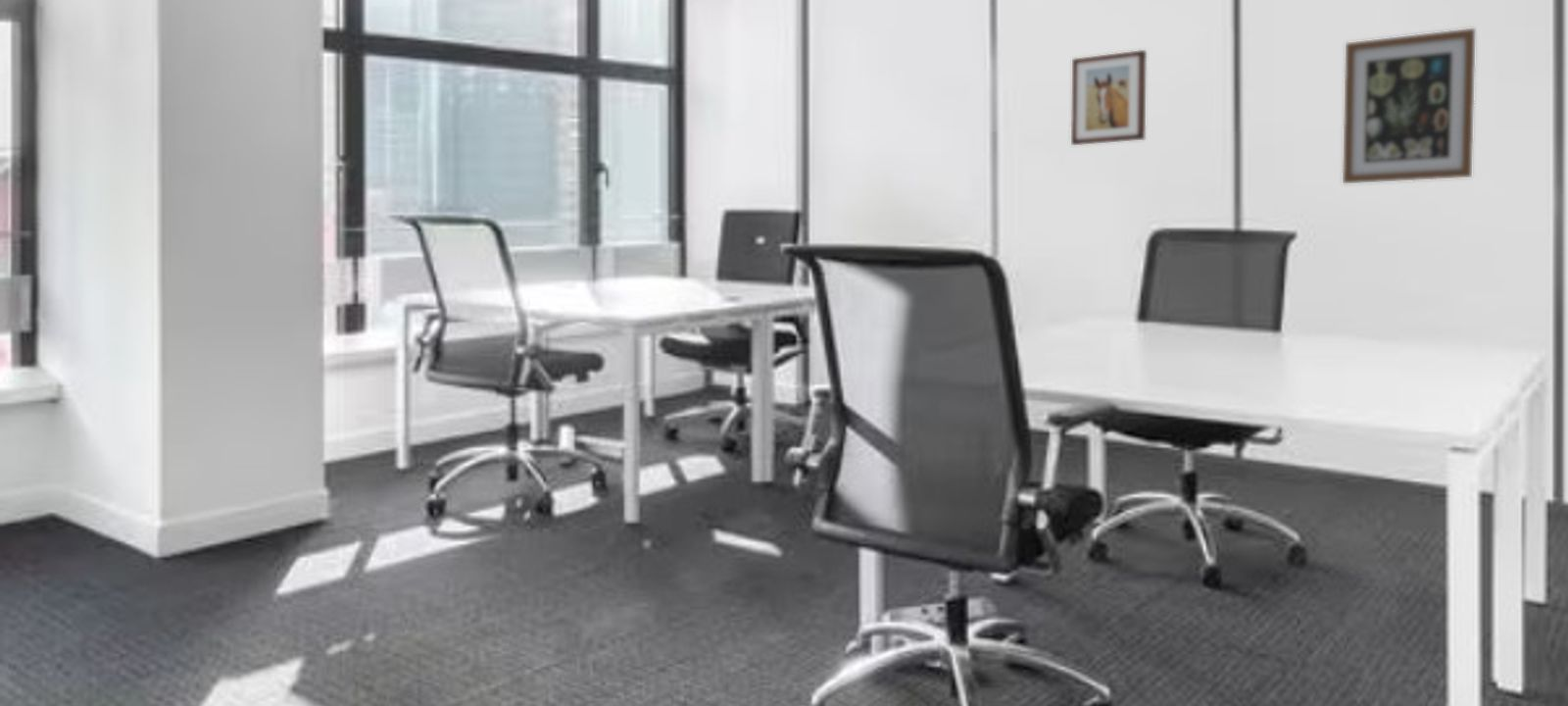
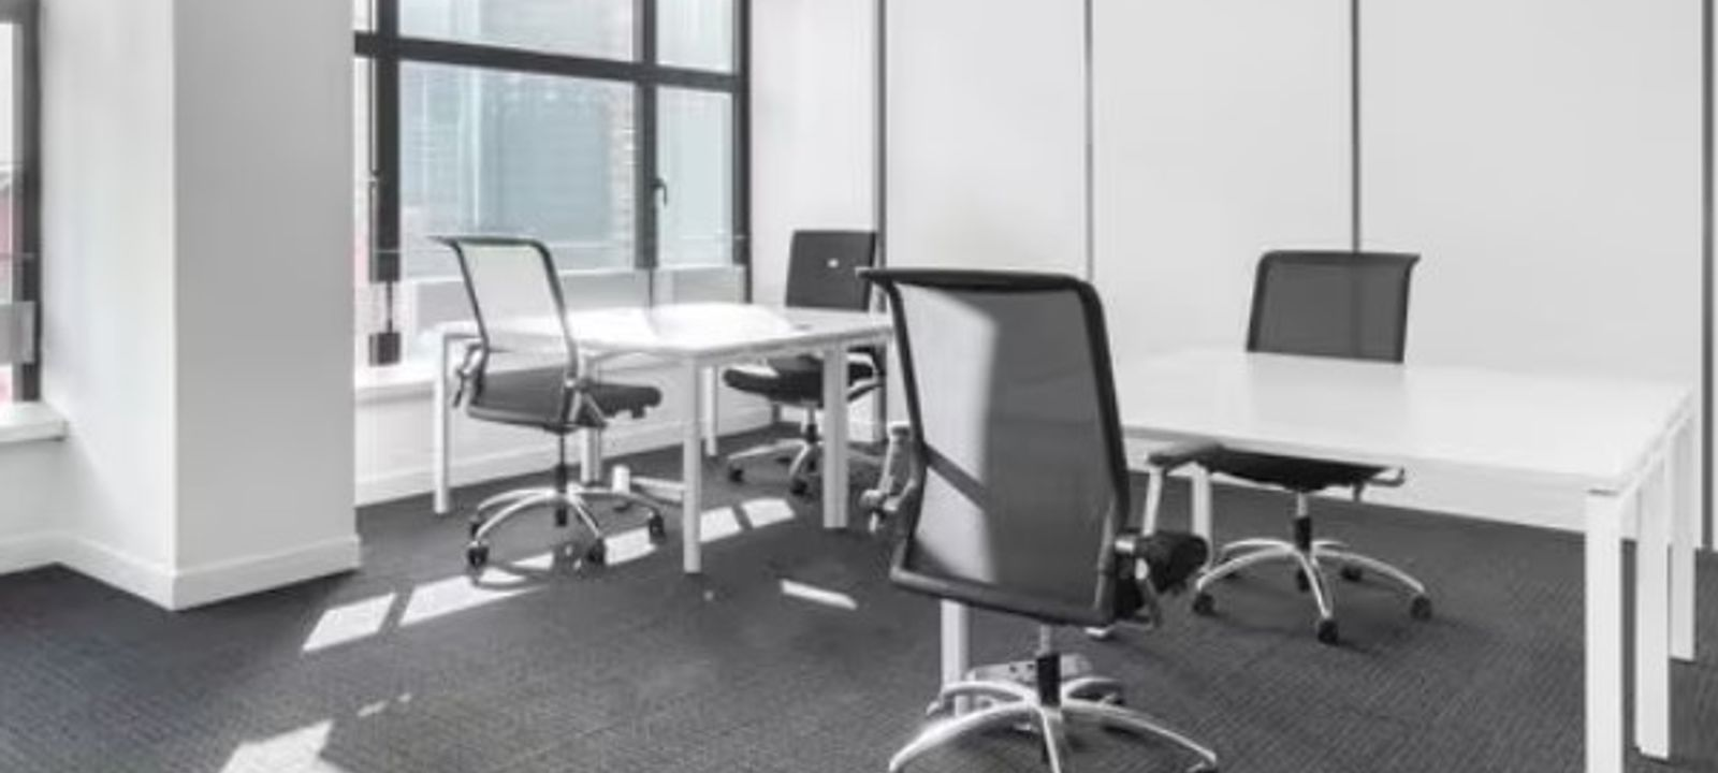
- wall art [1070,49,1148,146]
- wall art [1342,27,1476,184]
